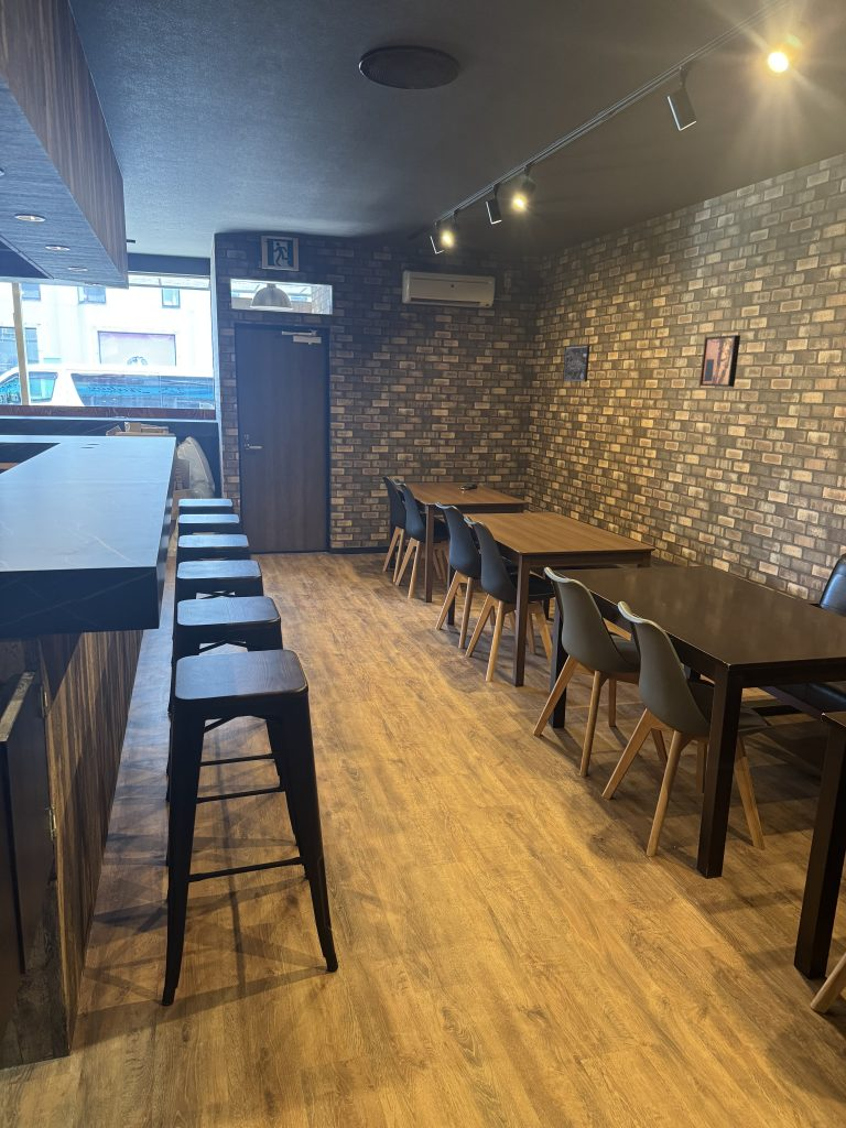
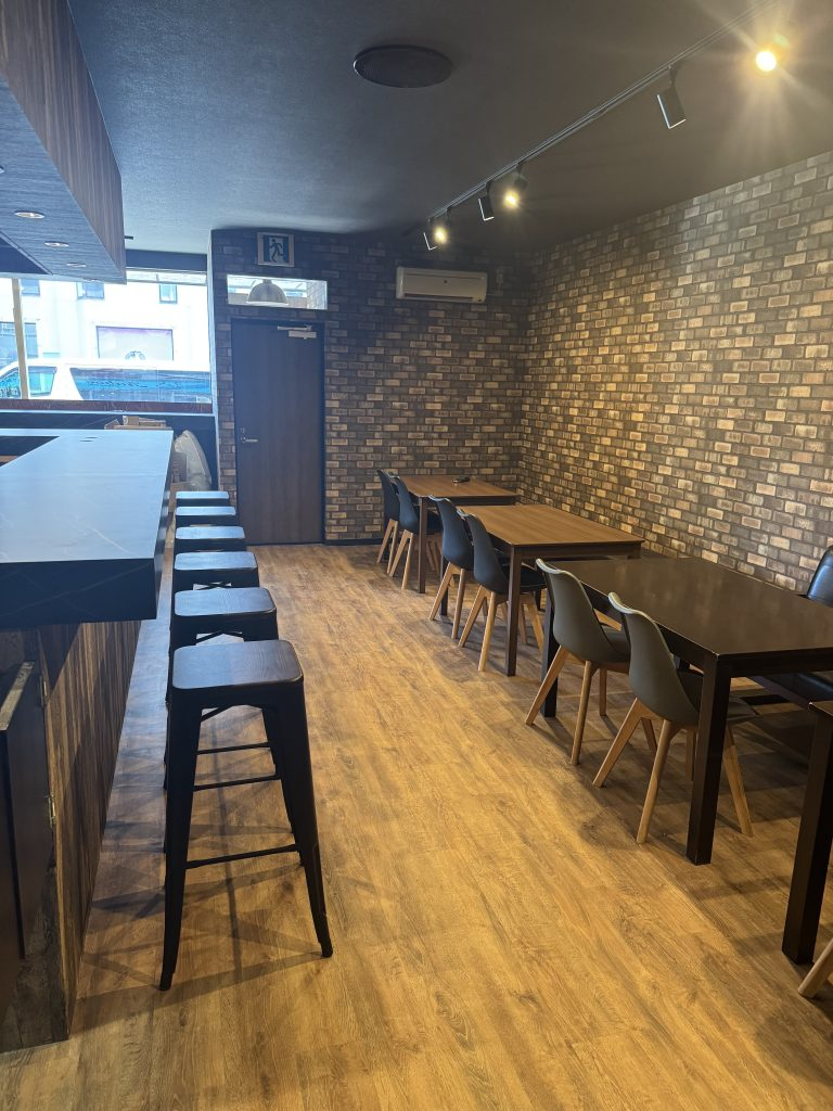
- wall art [562,344,592,383]
- wall art [698,334,741,388]
